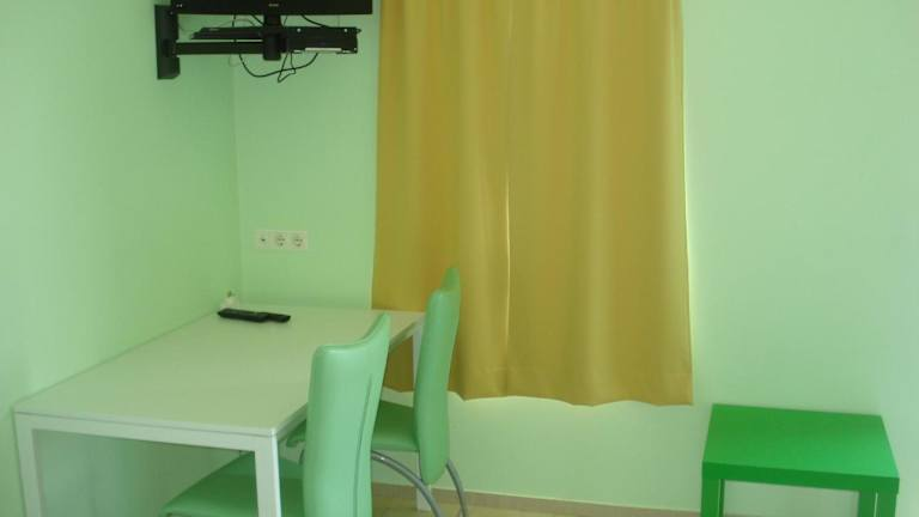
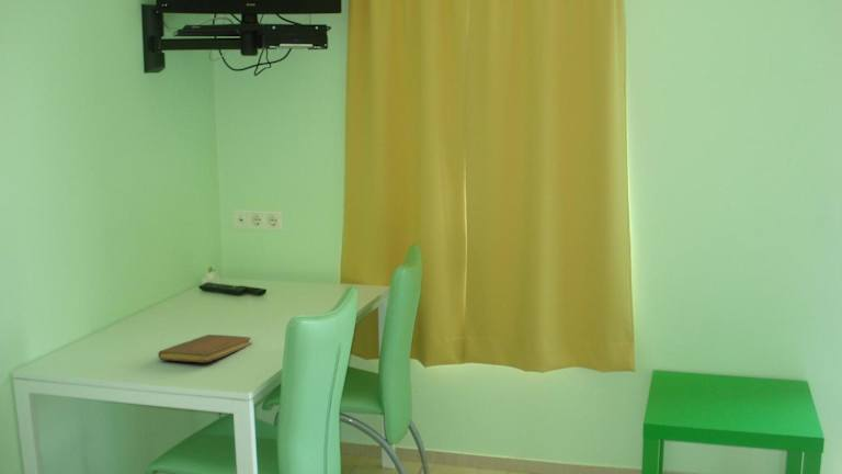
+ notebook [157,334,253,363]
